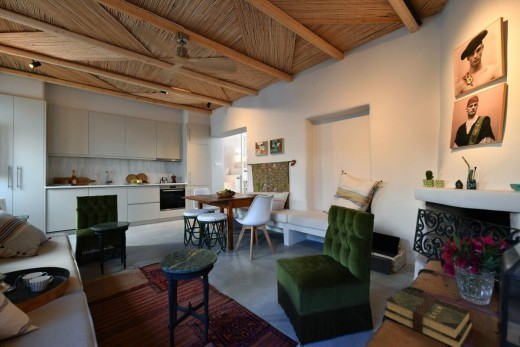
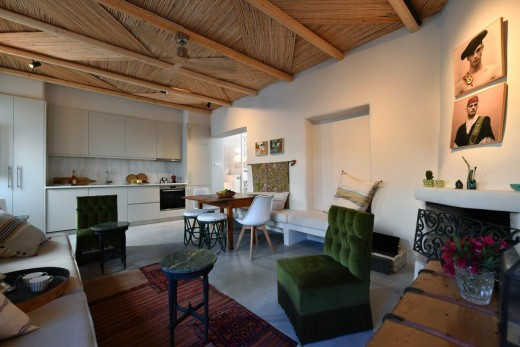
- book [383,287,474,347]
